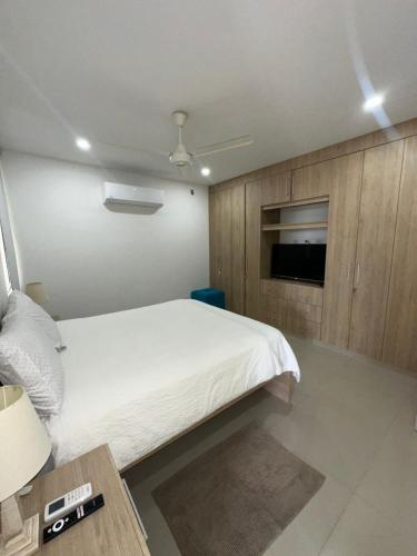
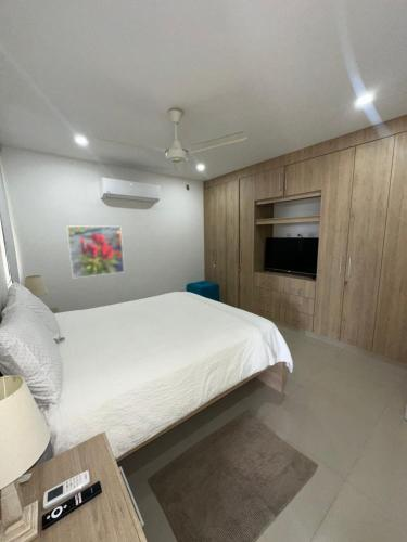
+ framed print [66,224,125,279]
